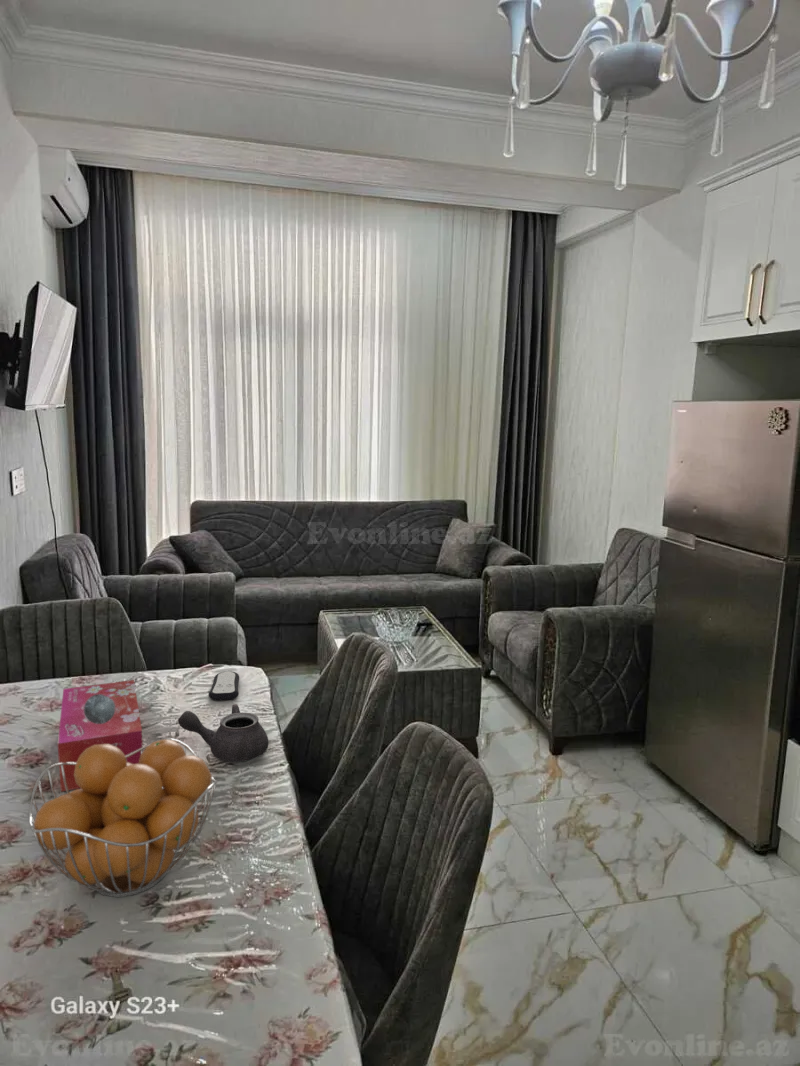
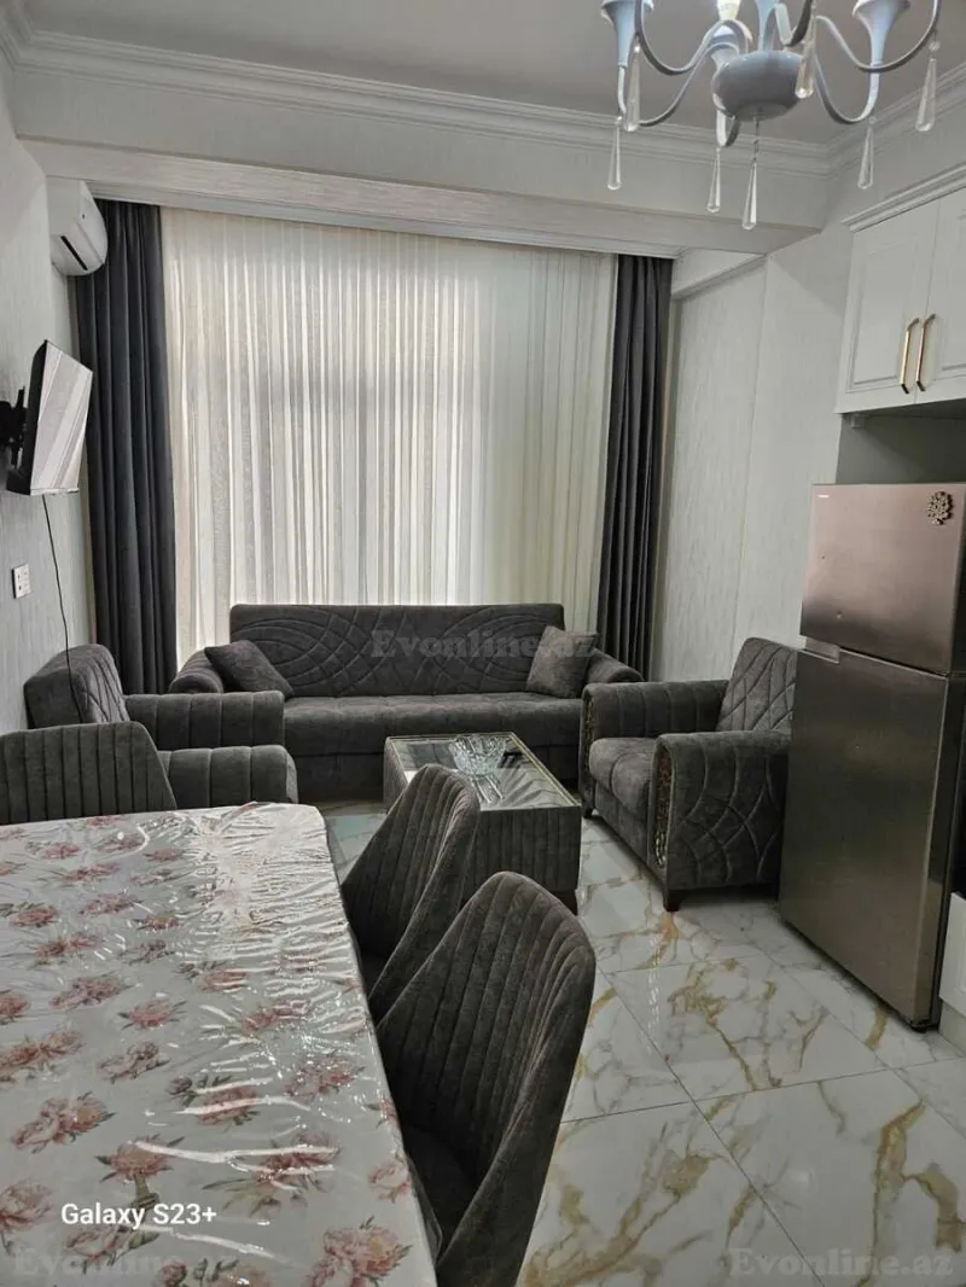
- remote control [208,671,240,702]
- tissue box [57,679,144,792]
- teapot [177,703,270,763]
- fruit basket [28,737,217,898]
